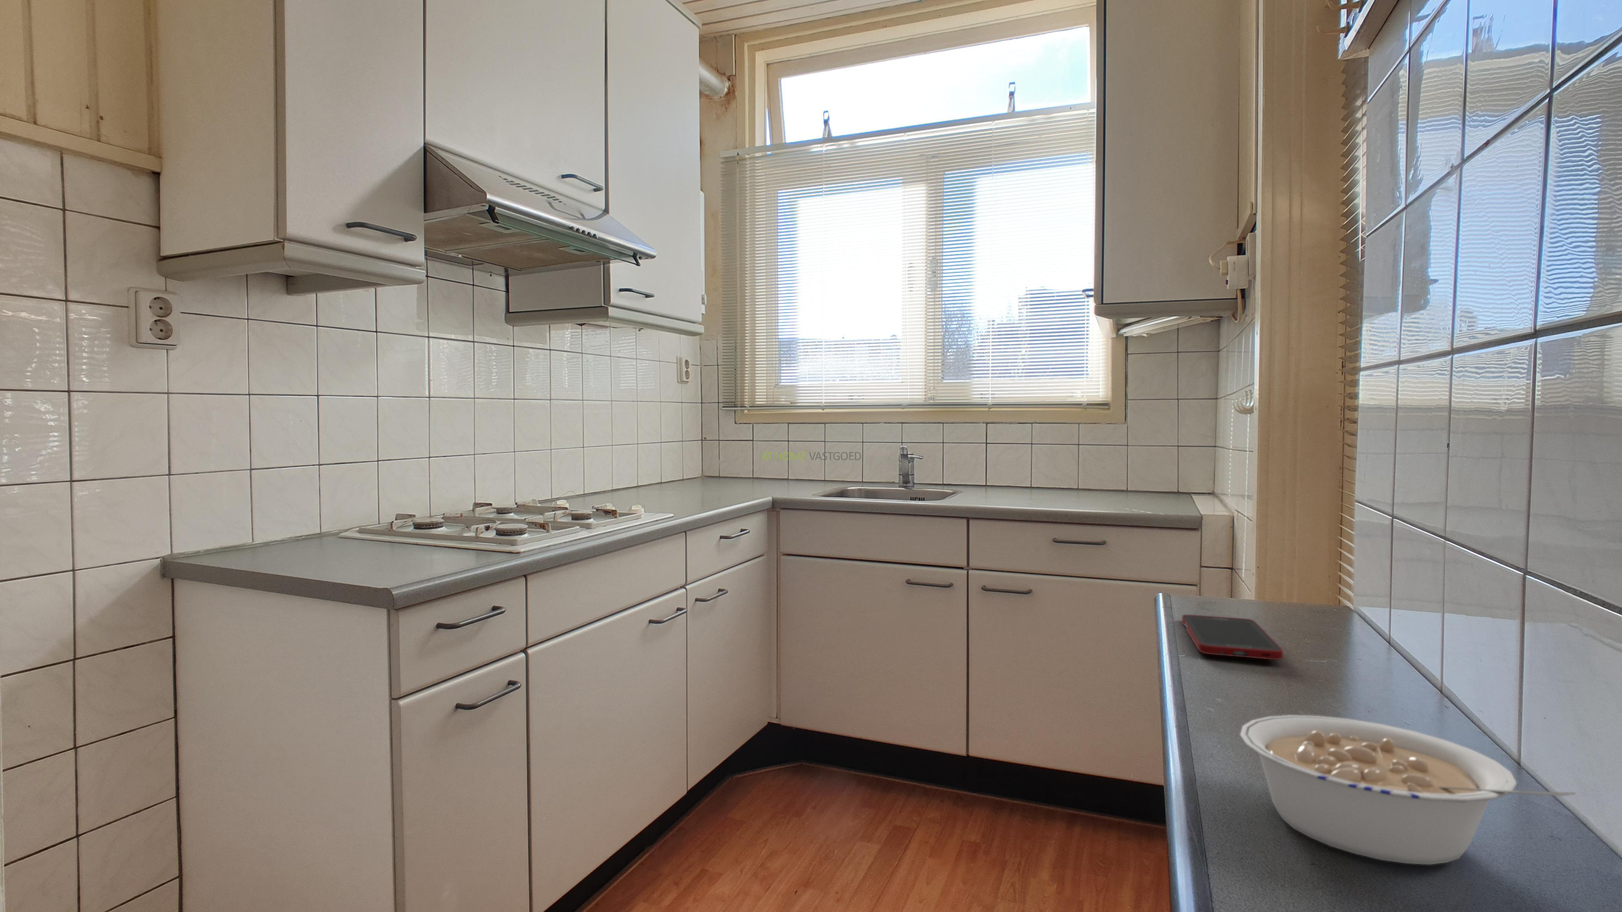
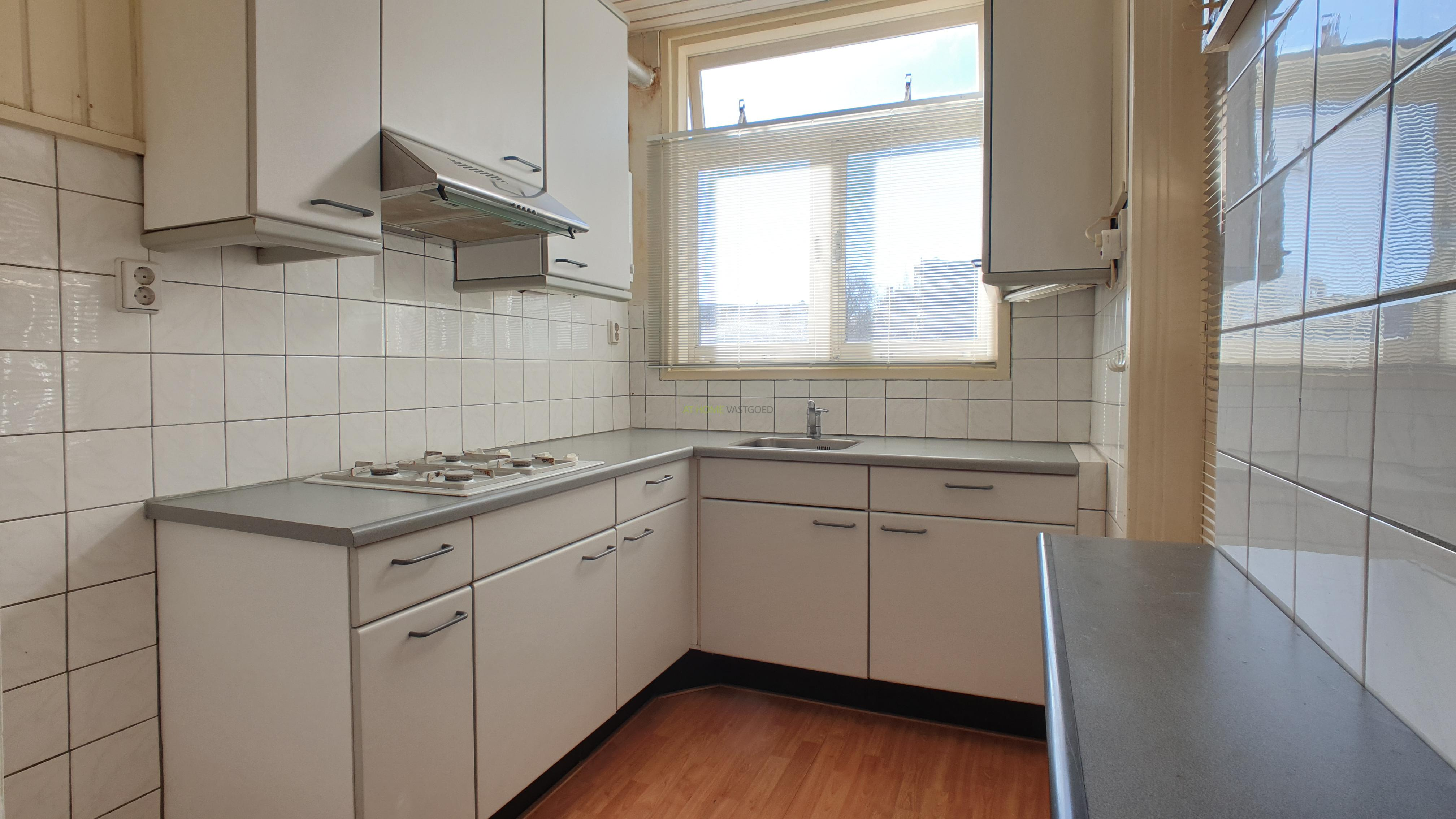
- cell phone [1182,615,1283,660]
- legume [1240,715,1576,865]
